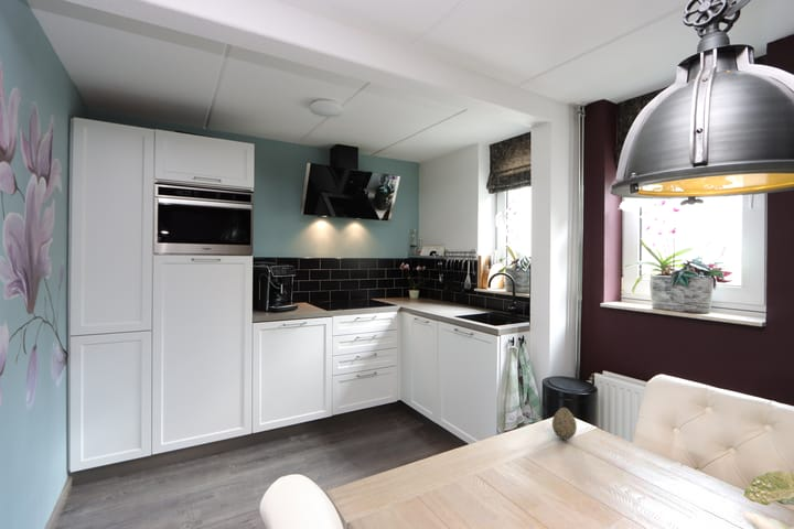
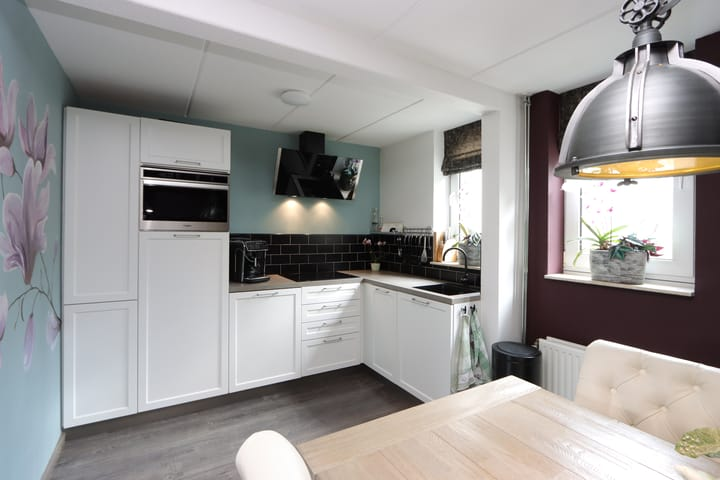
- decorative egg [551,407,578,441]
